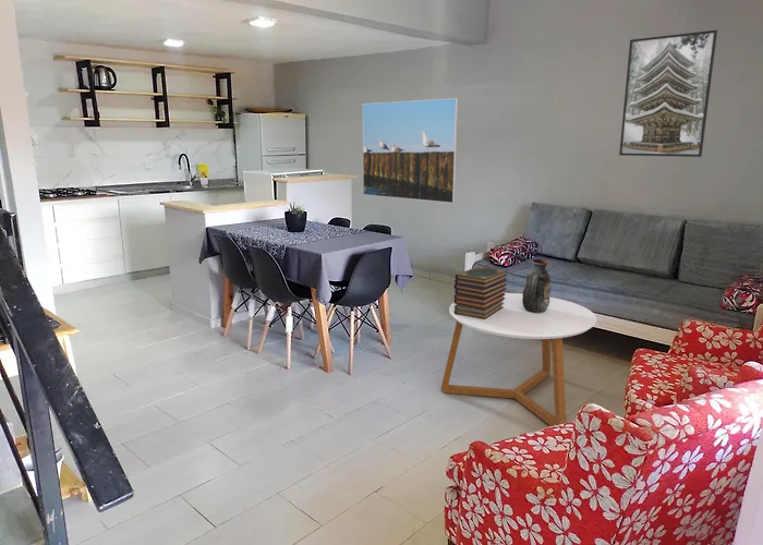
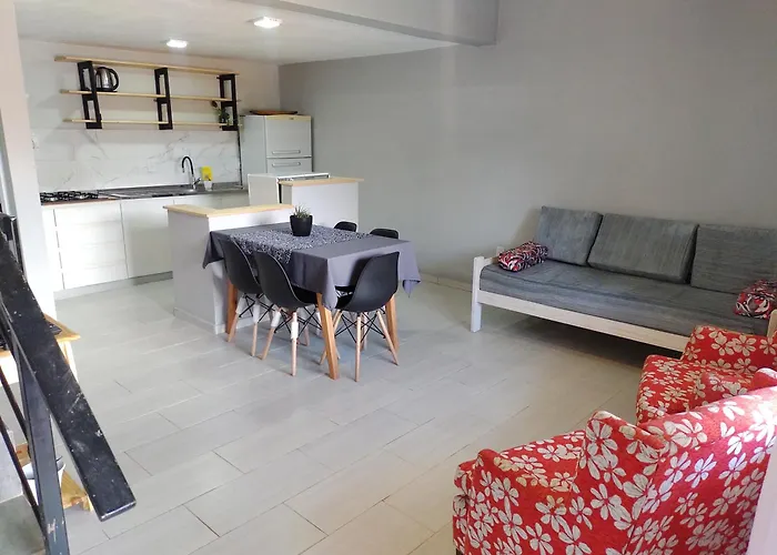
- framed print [362,97,459,204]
- book stack [453,265,508,319]
- coffee table [440,292,597,427]
- decorative vase [522,258,552,313]
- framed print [618,29,718,158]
